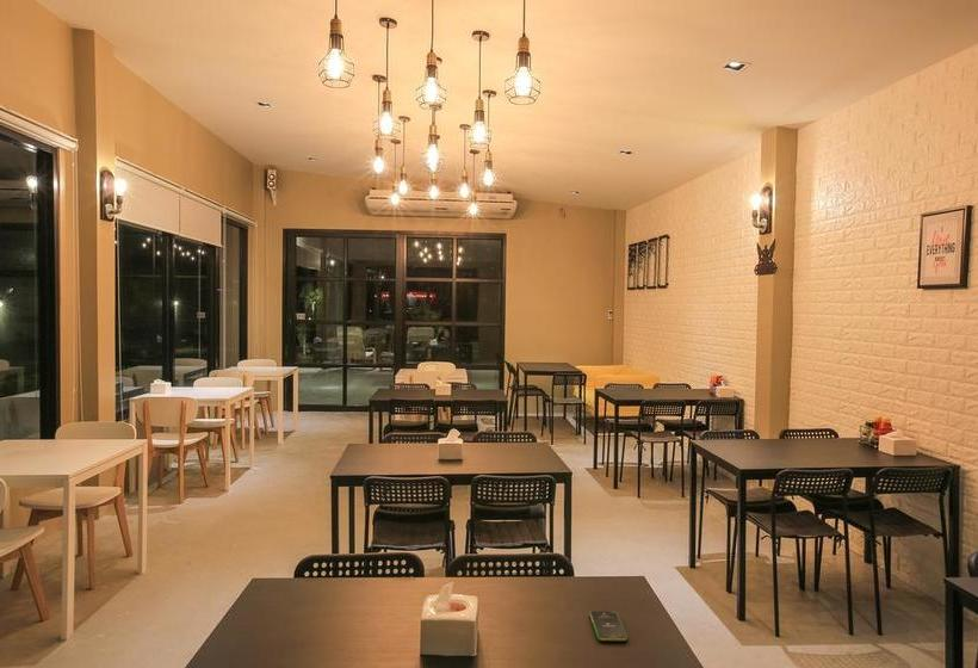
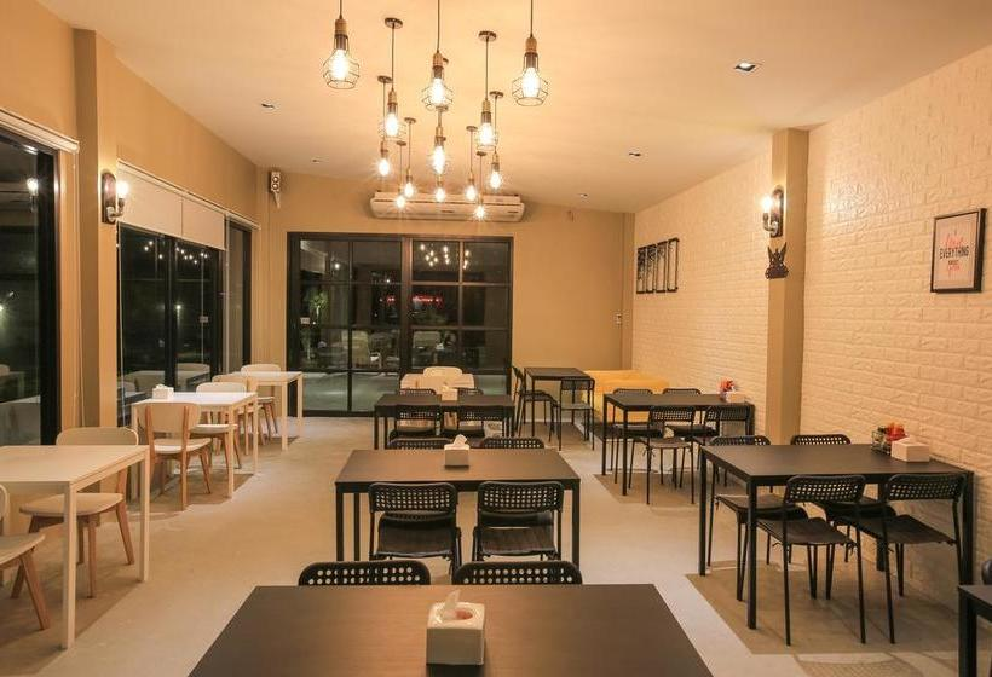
- smartphone [588,610,629,642]
